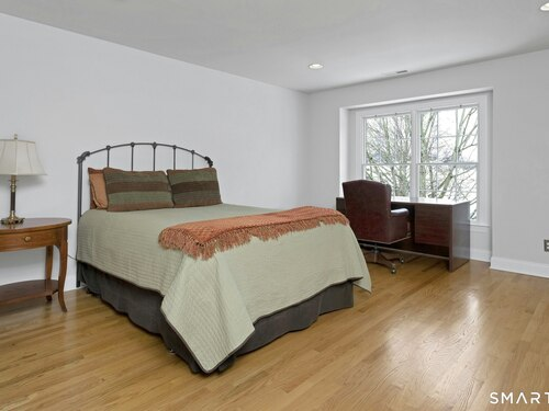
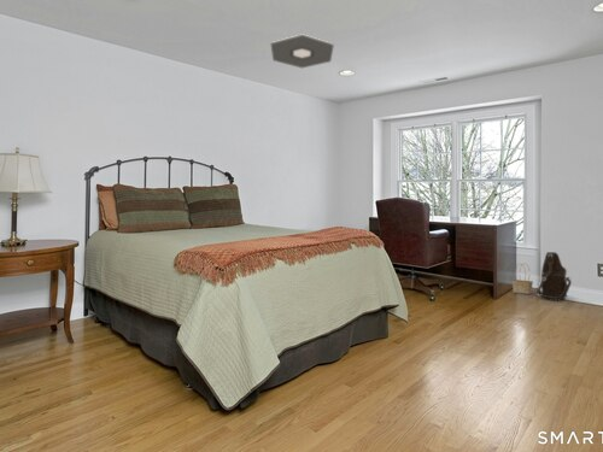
+ ceiling light [270,33,335,69]
+ basket [511,262,534,295]
+ shoulder bag [535,251,573,301]
